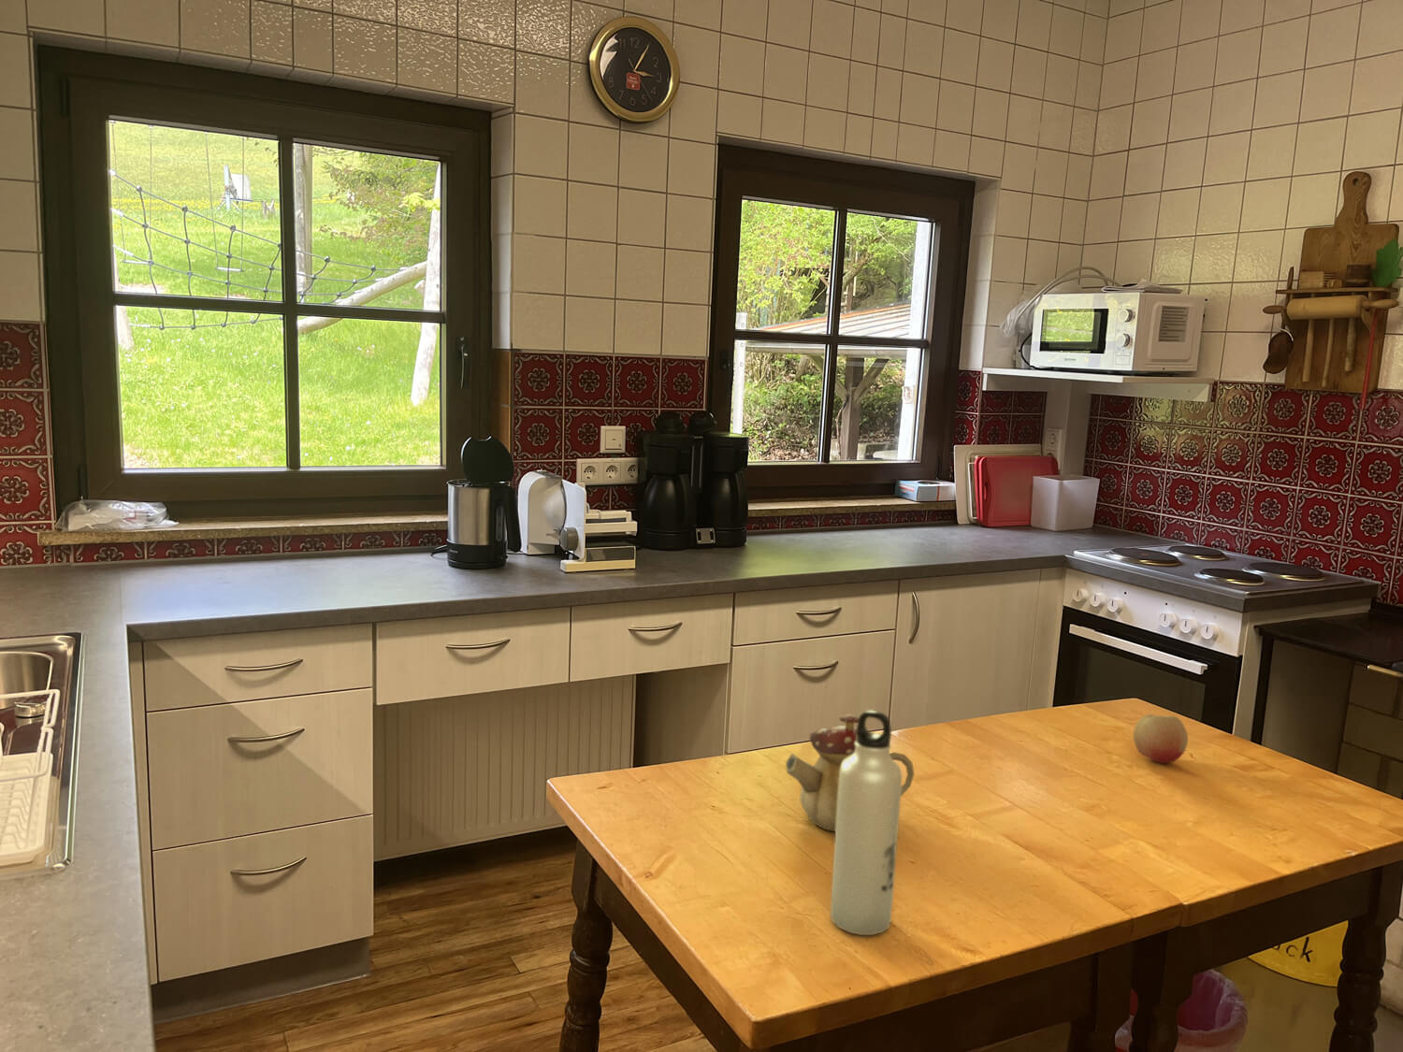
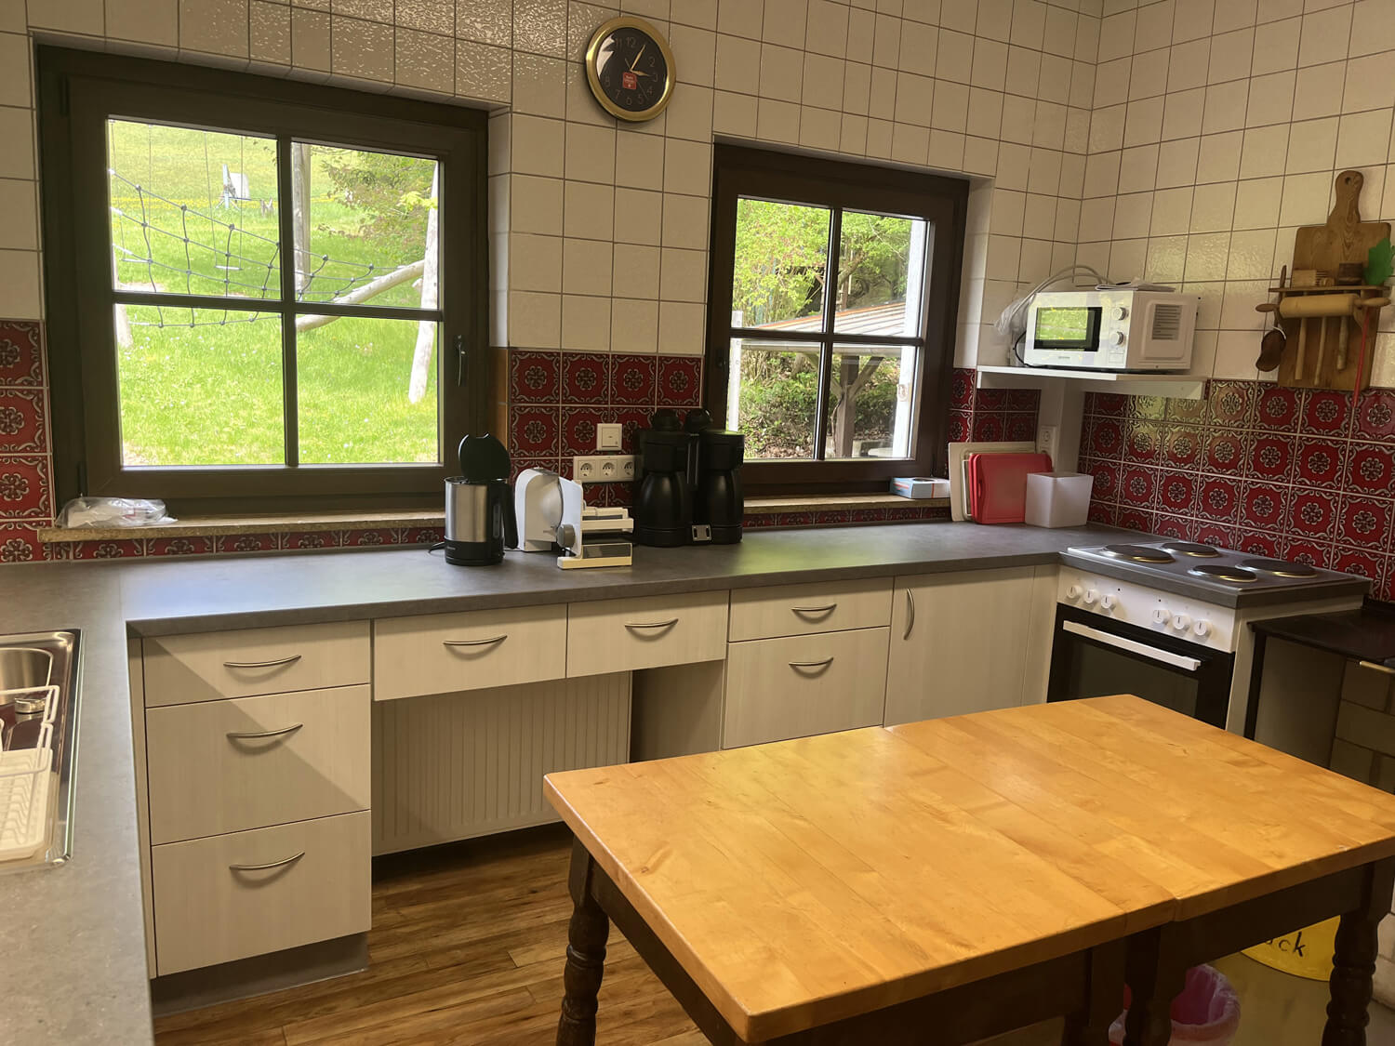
- fruit [1132,714,1189,764]
- teapot [784,714,915,832]
- water bottle [830,709,903,936]
